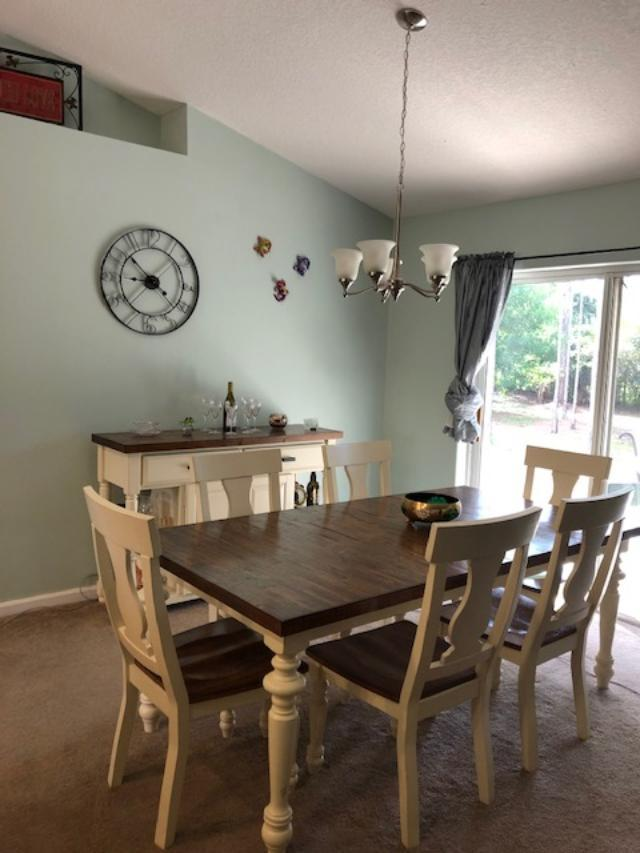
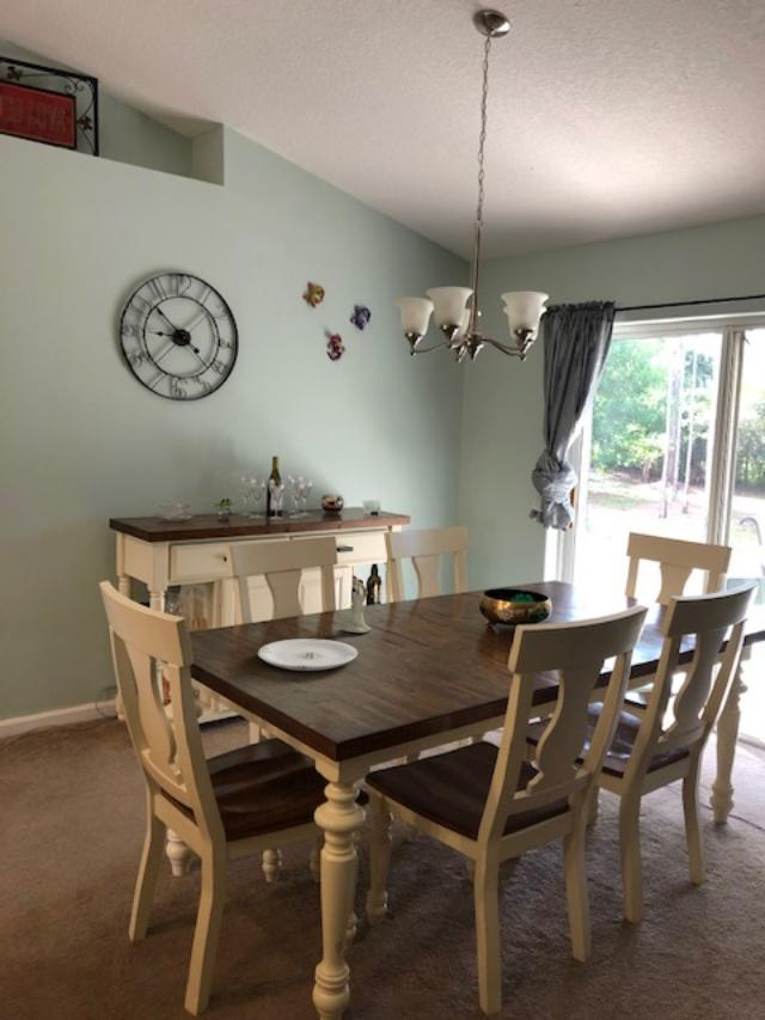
+ plate [257,637,359,672]
+ candle [341,582,372,634]
